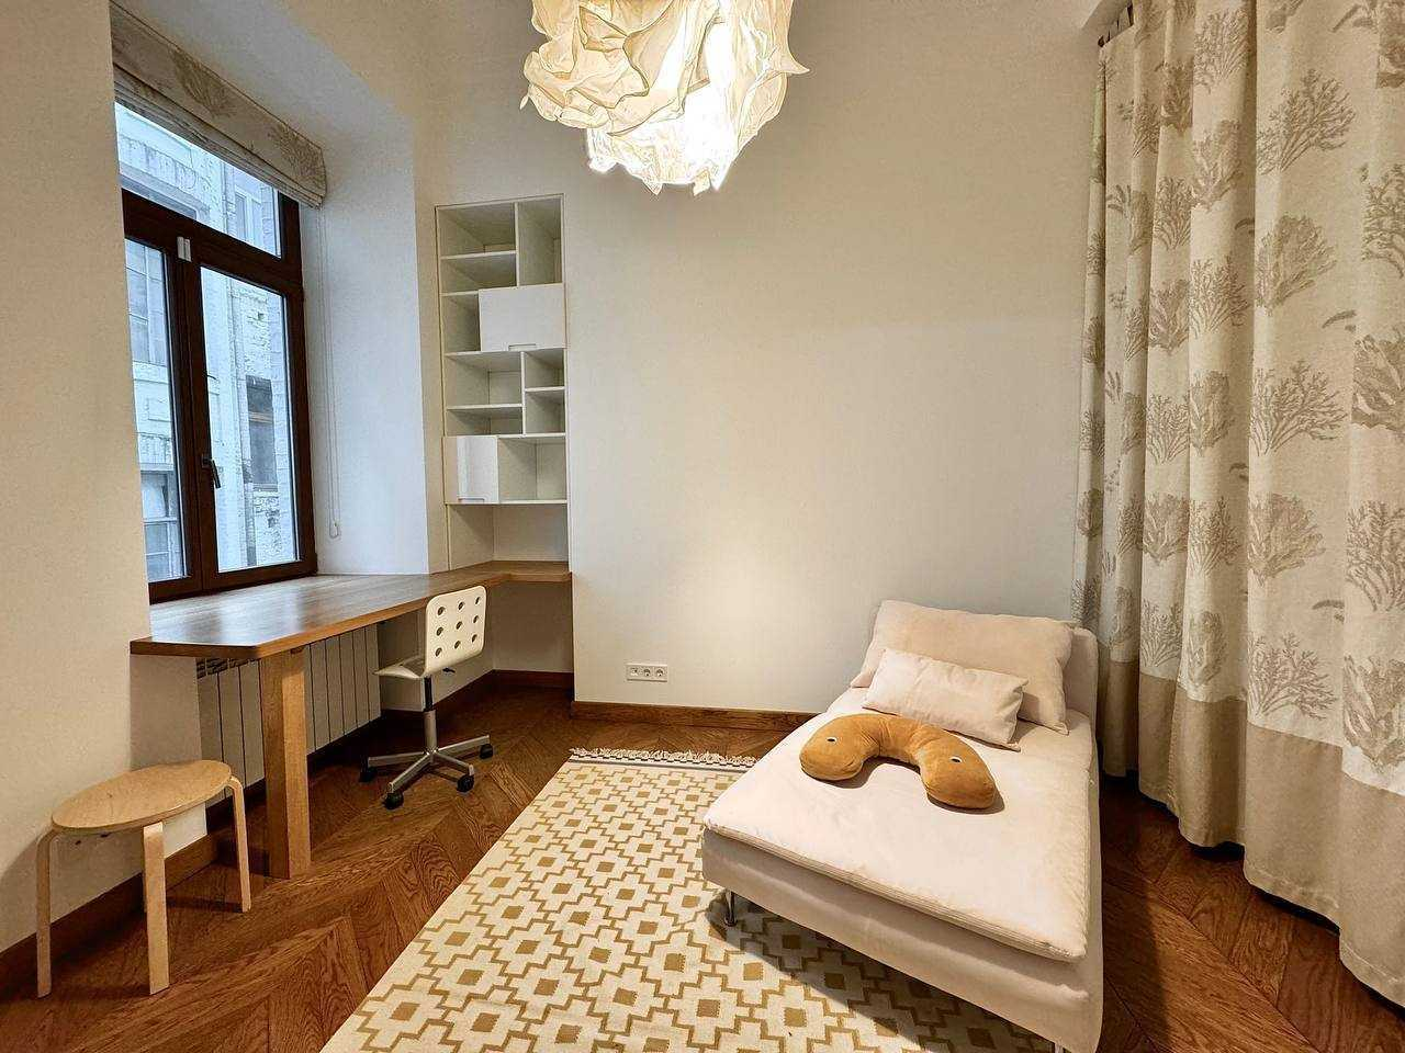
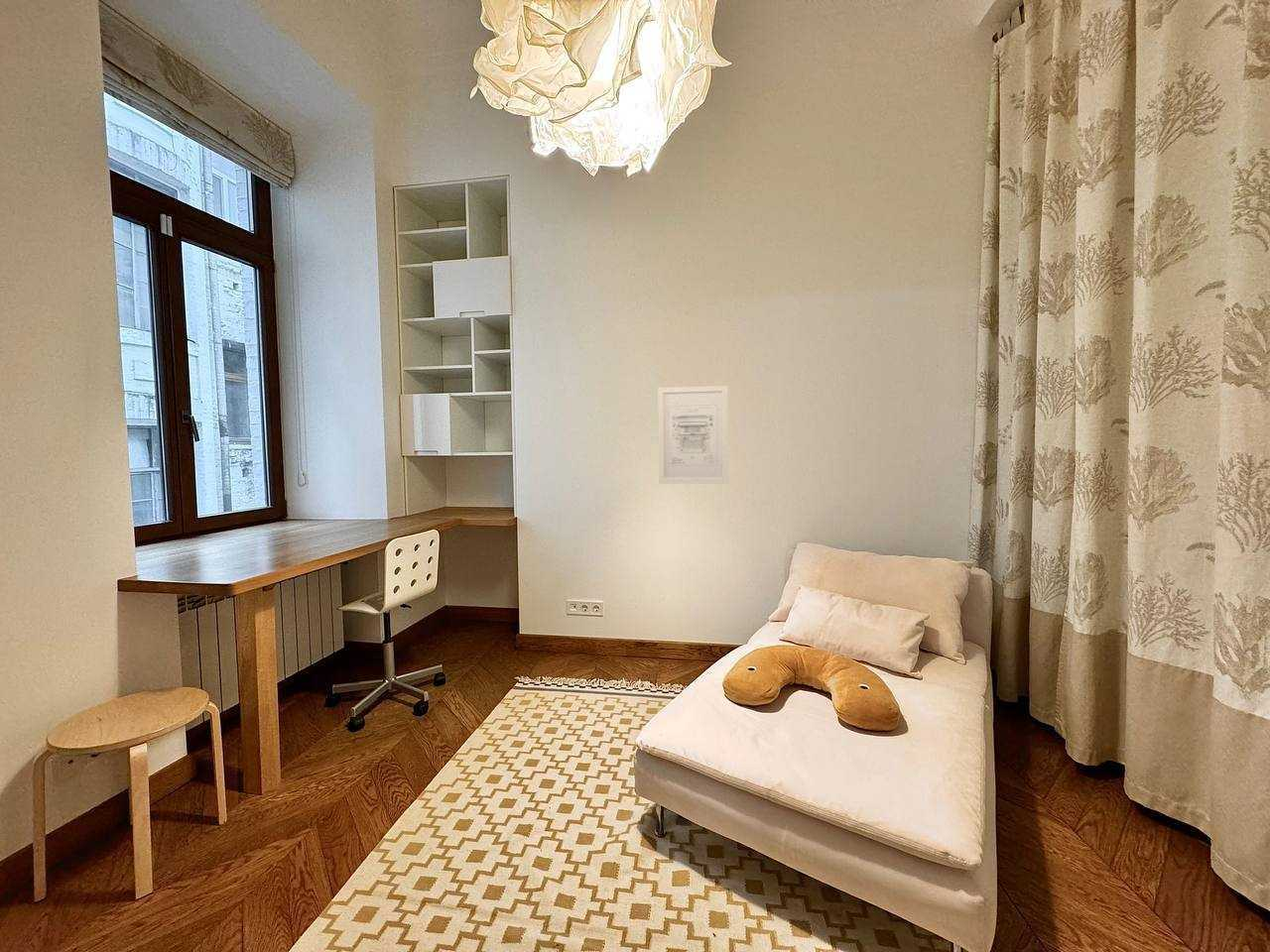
+ wall art [657,385,729,485]
